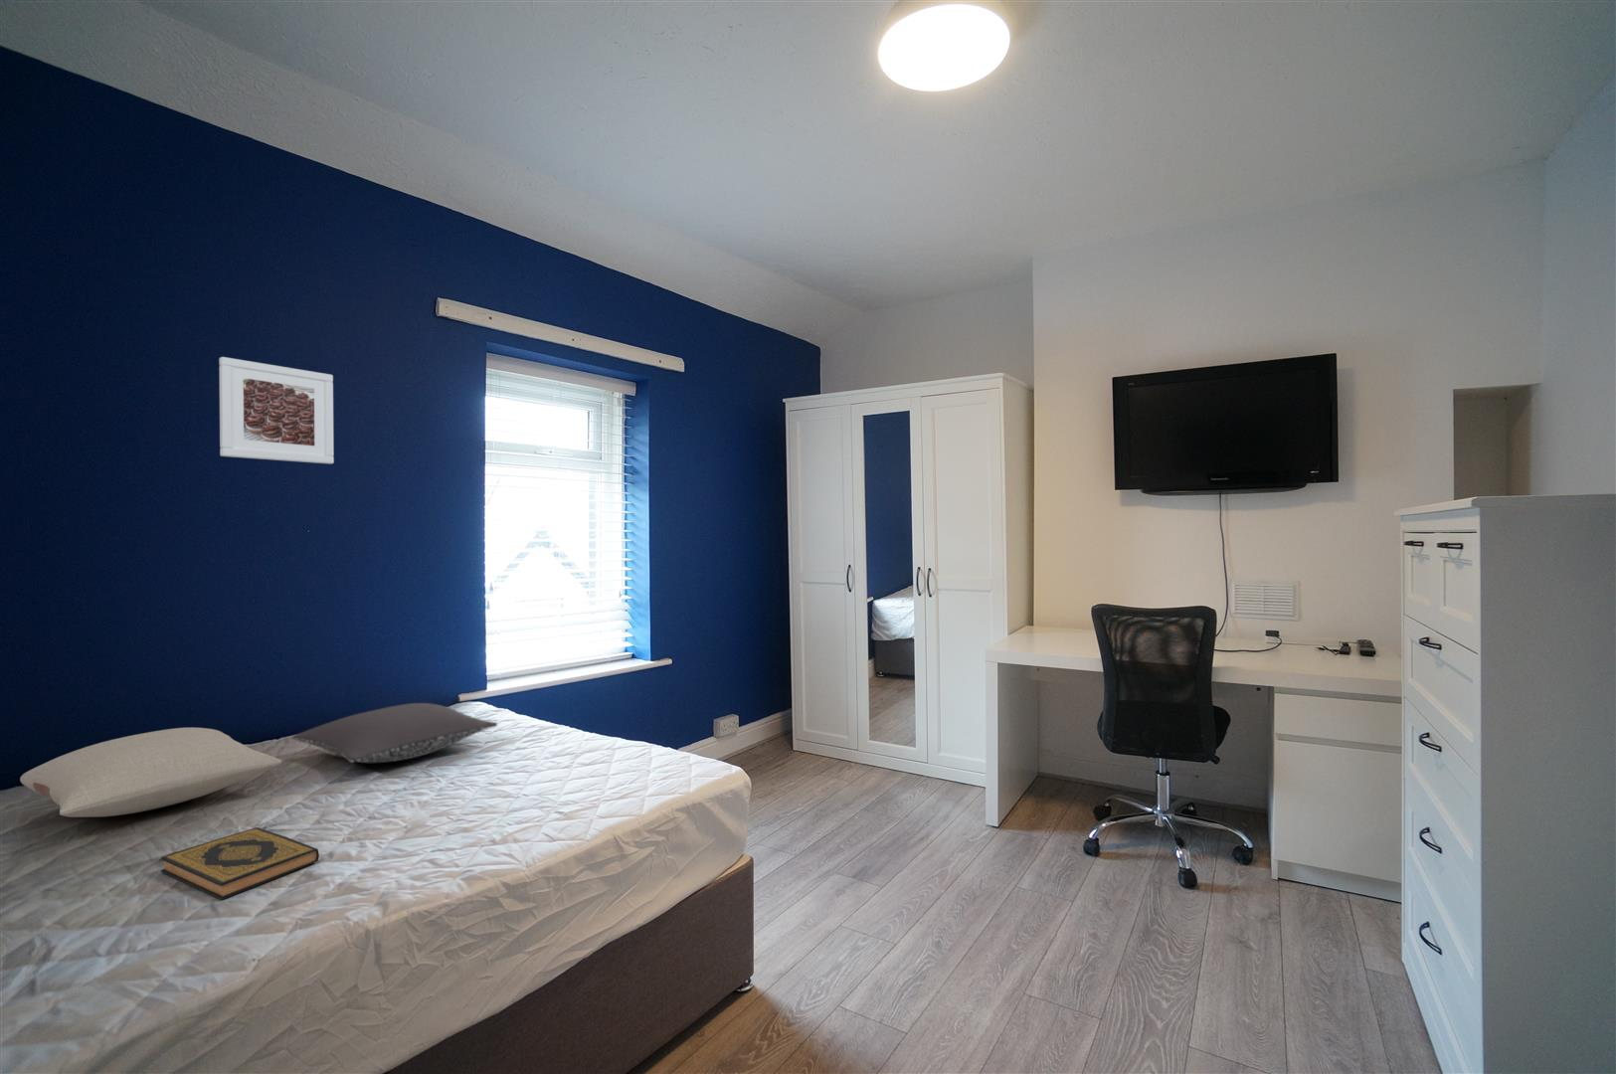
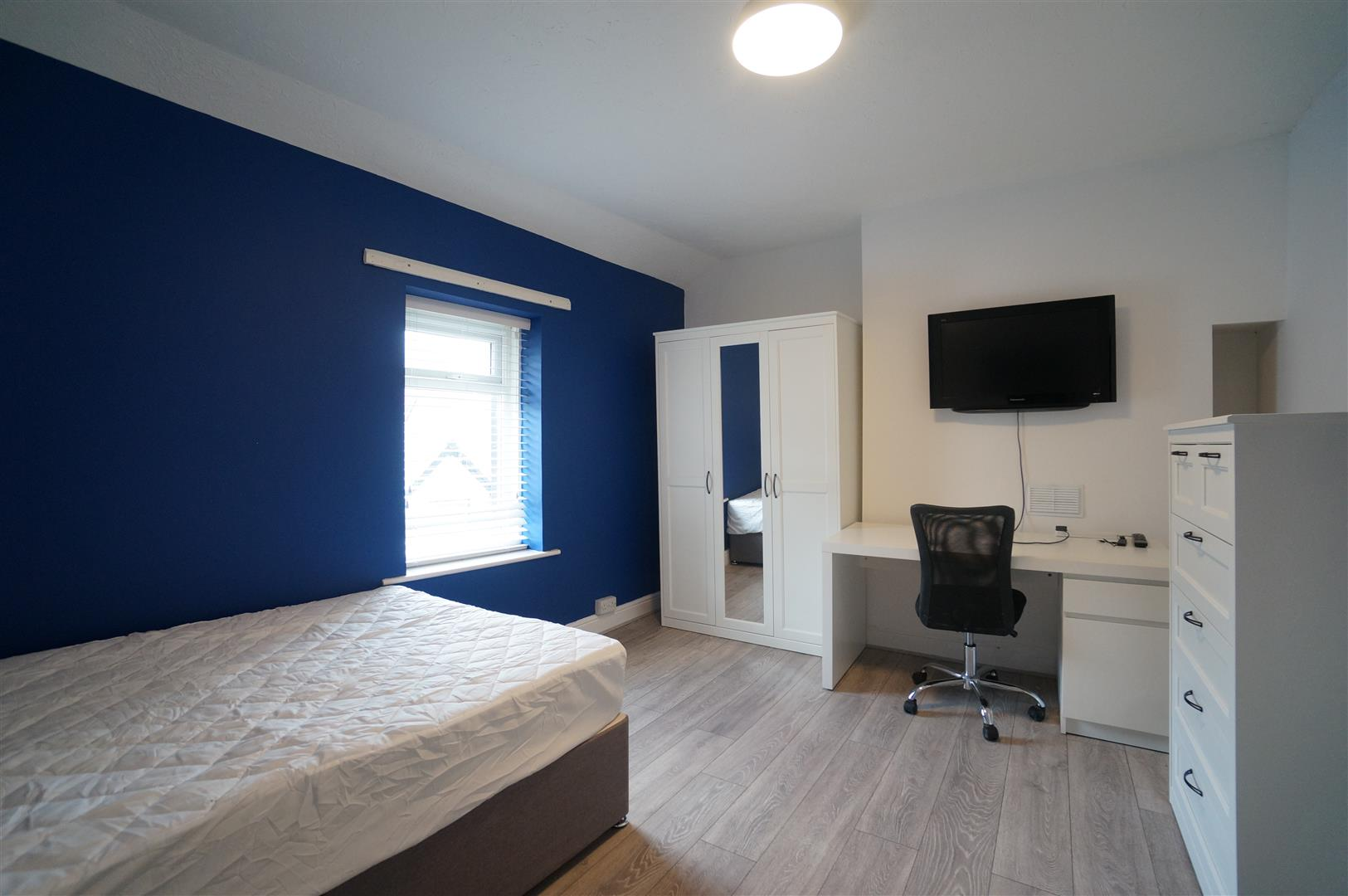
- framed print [218,356,336,464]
- hardback book [161,826,320,901]
- pillow [19,726,283,819]
- pillow [290,702,499,764]
